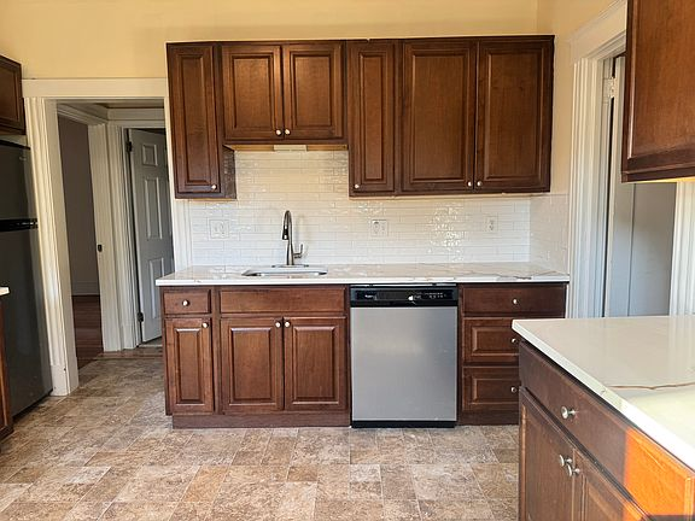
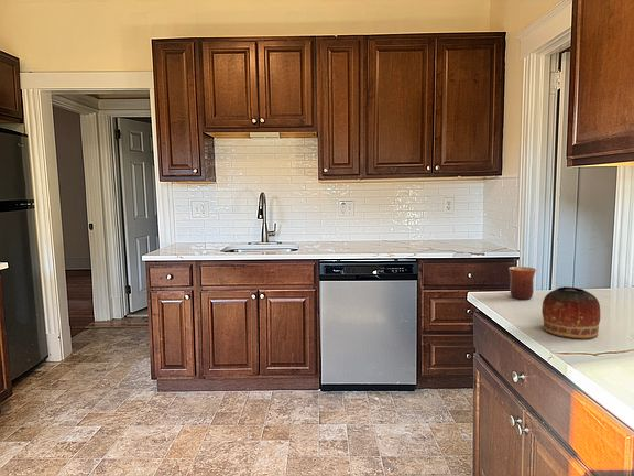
+ mug [507,266,537,301]
+ bowl [540,285,601,340]
